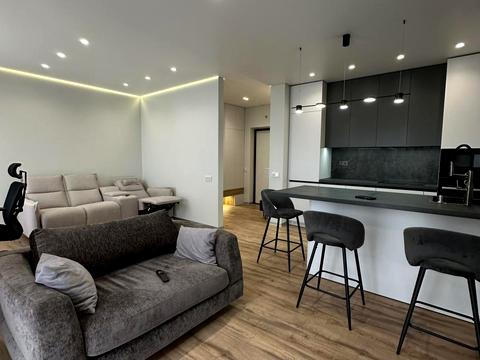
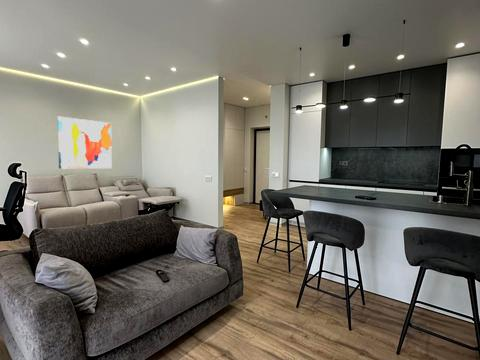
+ wall art [56,116,113,169]
